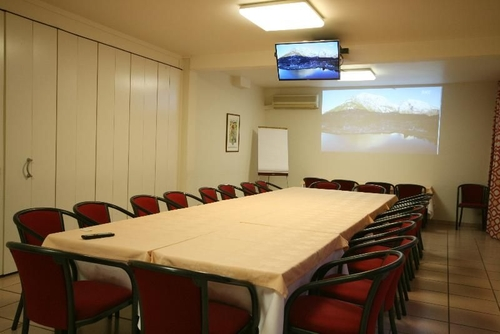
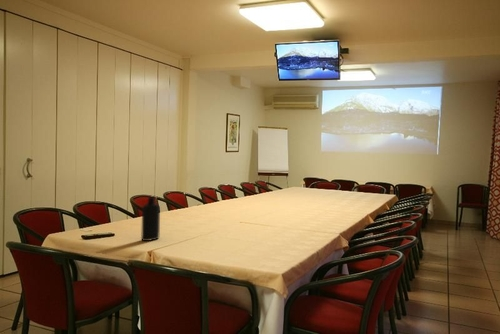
+ bottle [140,196,161,242]
